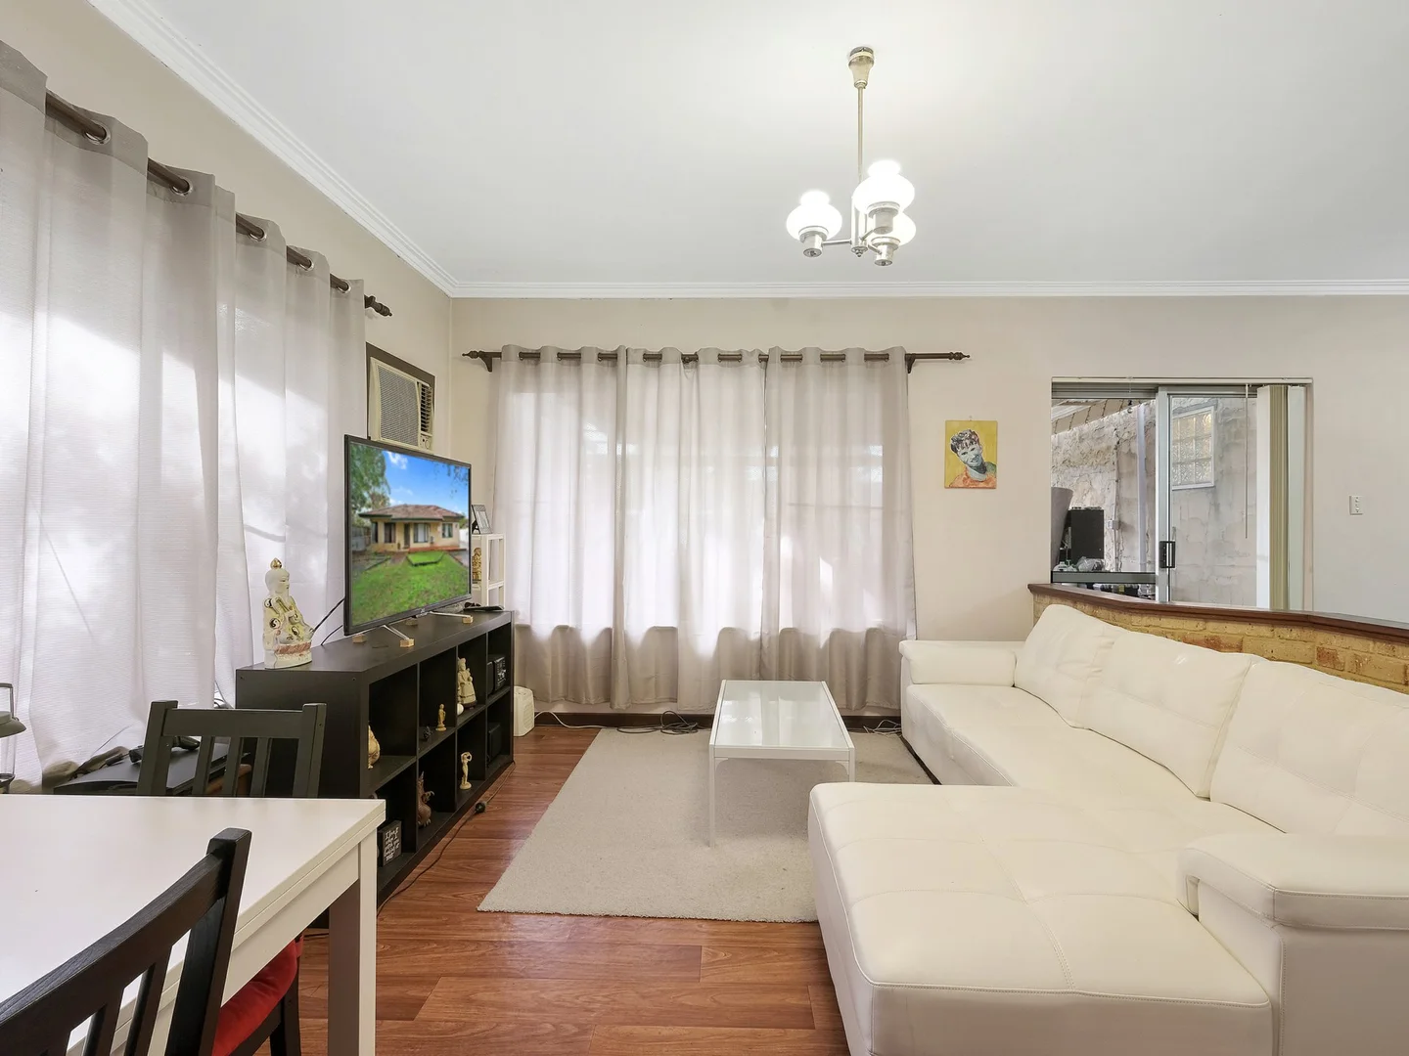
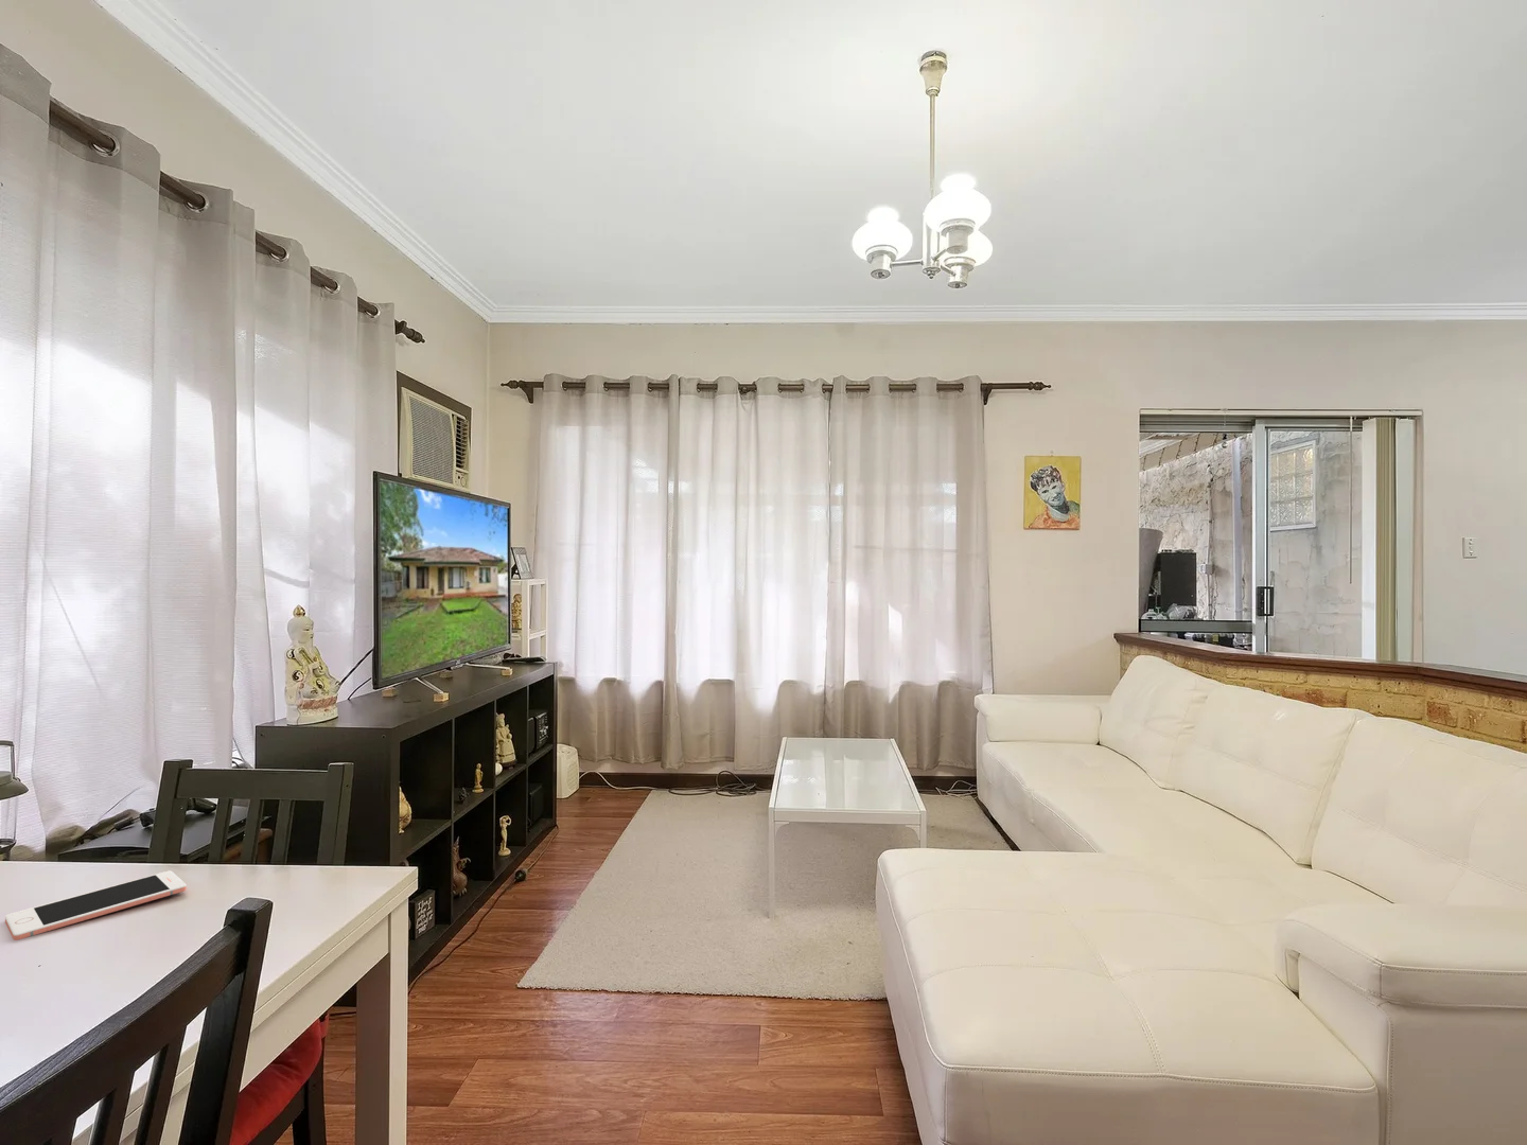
+ cell phone [5,871,188,942]
